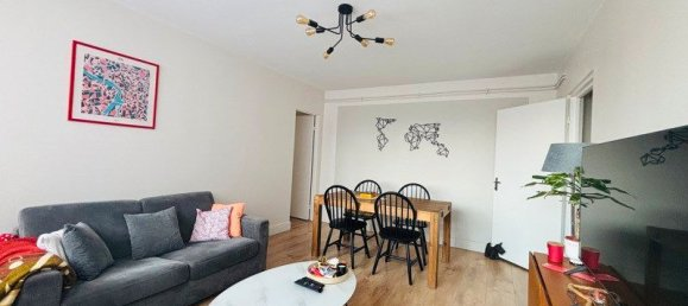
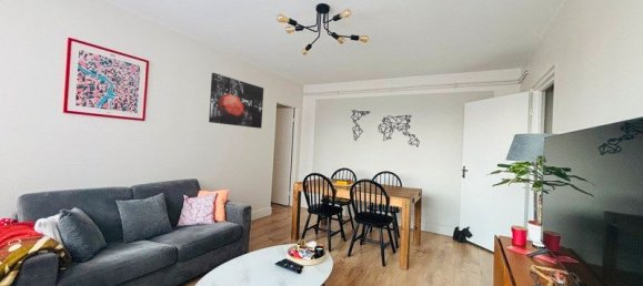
+ wall art [208,72,264,130]
